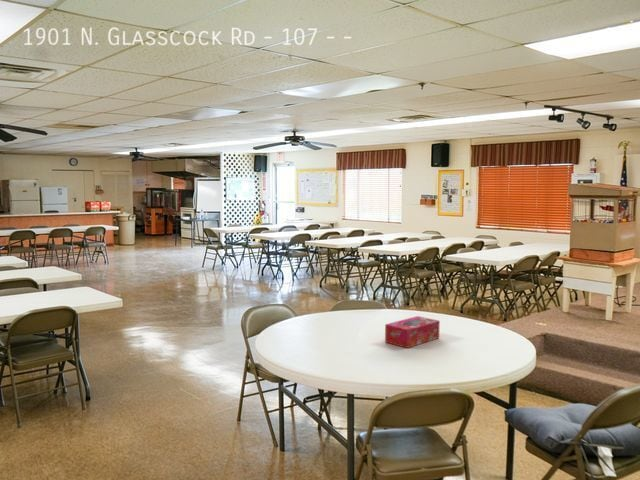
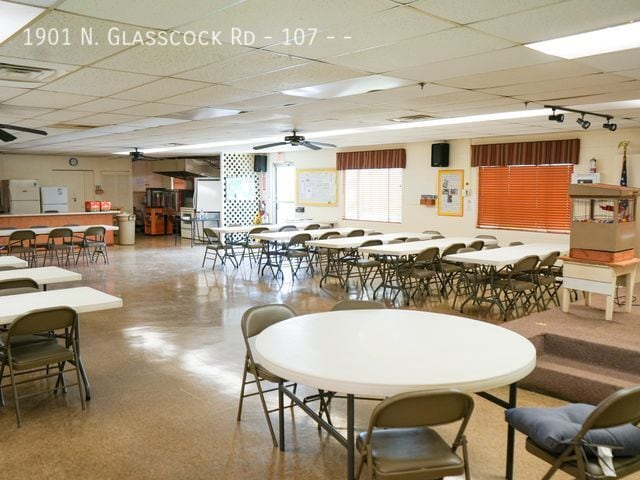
- tissue box [384,315,441,349]
